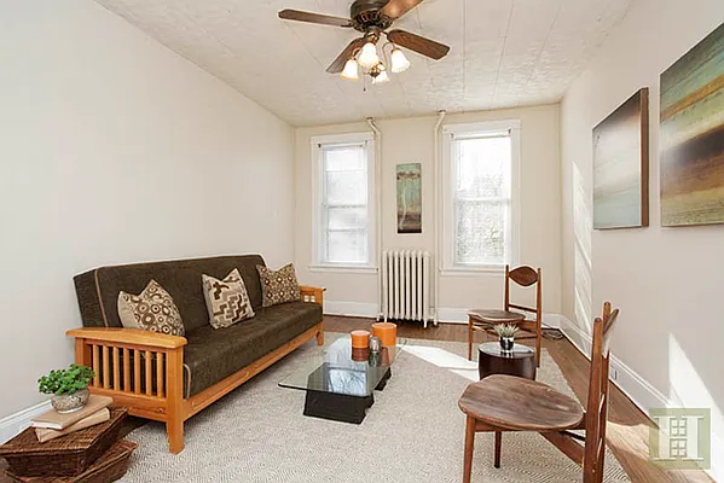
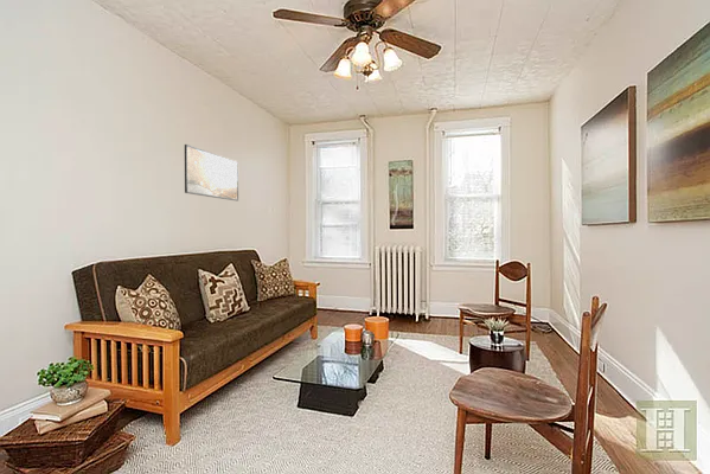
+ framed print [184,143,239,201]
